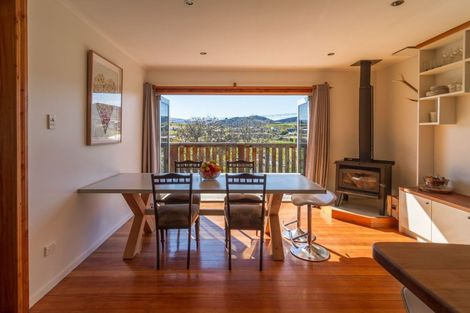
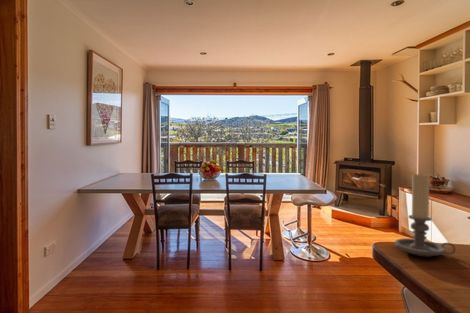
+ candle holder [394,172,457,258]
